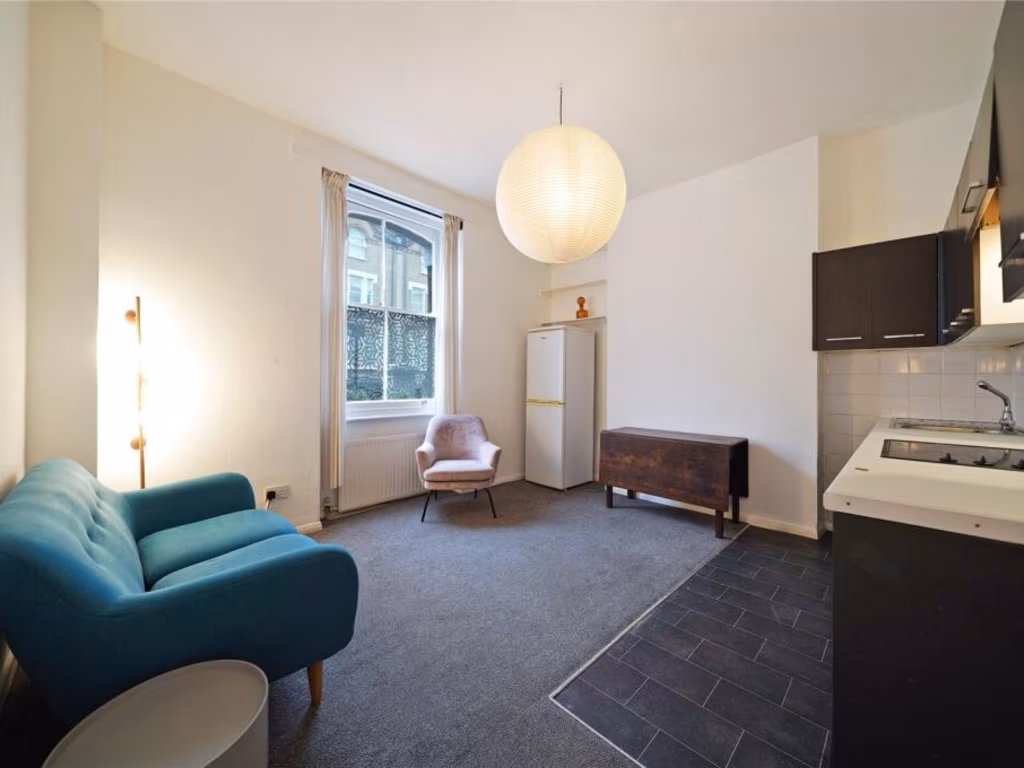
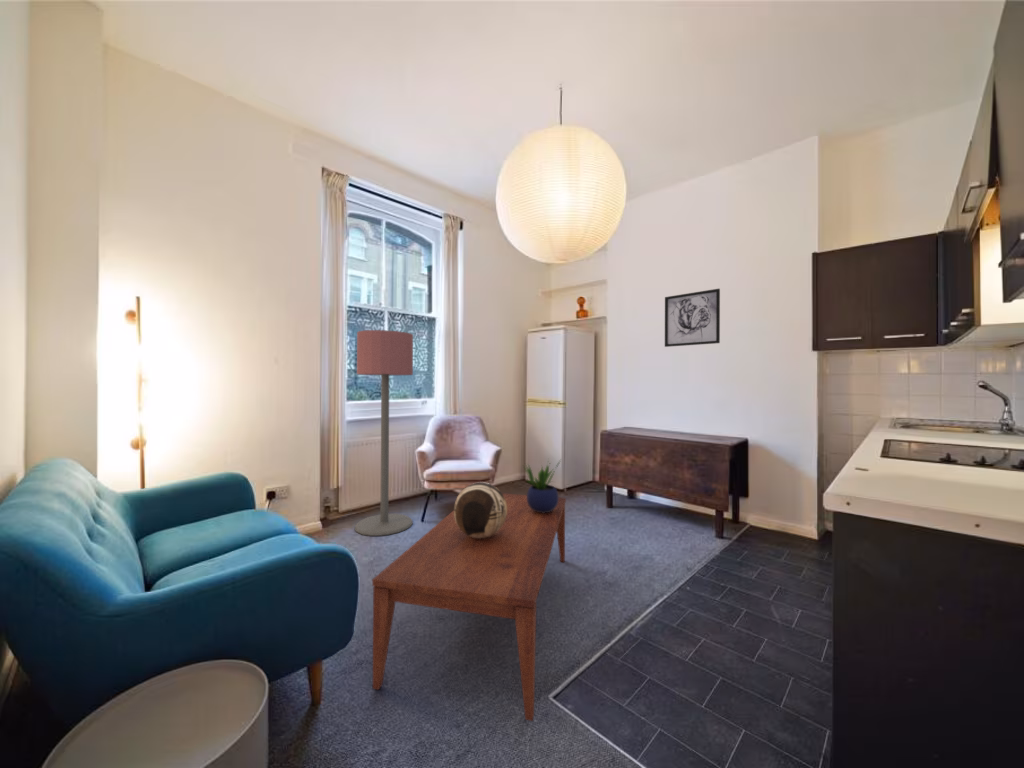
+ decorative bowl [453,481,507,538]
+ wall art [664,288,721,348]
+ potted plant [522,458,562,513]
+ coffee table [371,492,567,722]
+ floor lamp [354,329,414,537]
